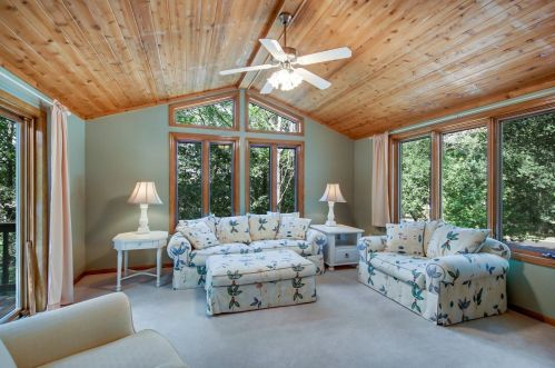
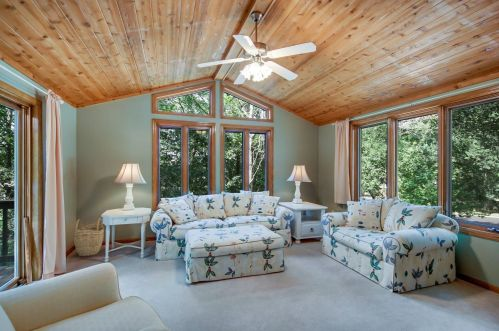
+ woven basket [73,217,105,257]
